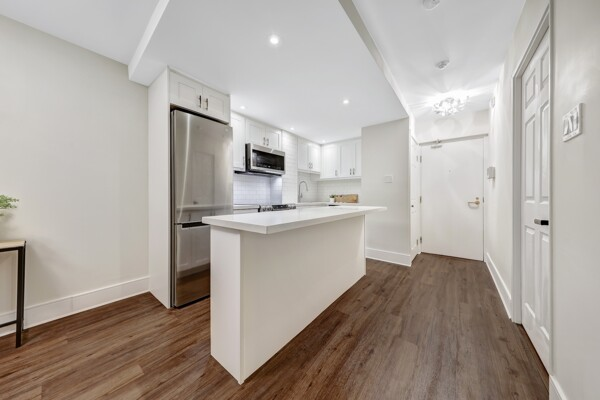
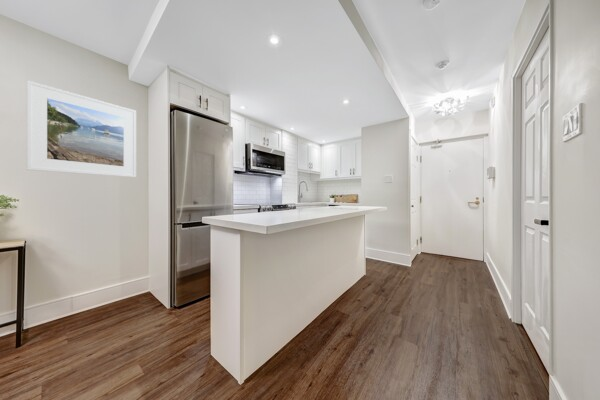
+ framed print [26,79,137,178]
